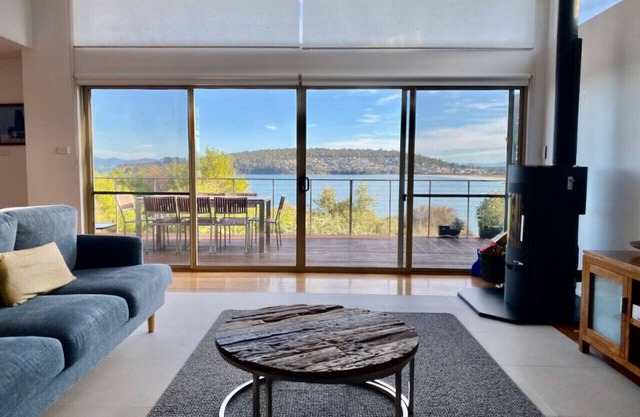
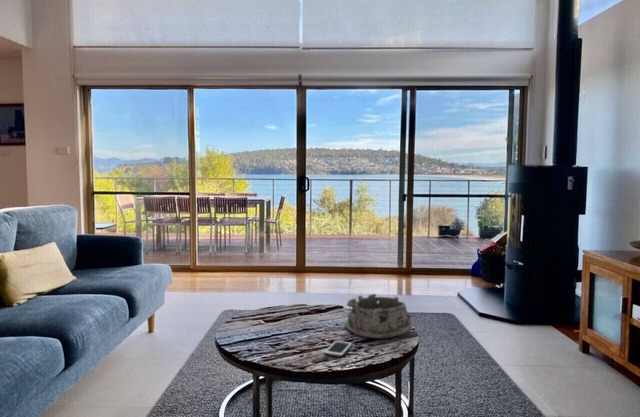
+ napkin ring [344,293,413,339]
+ cell phone [323,339,353,358]
